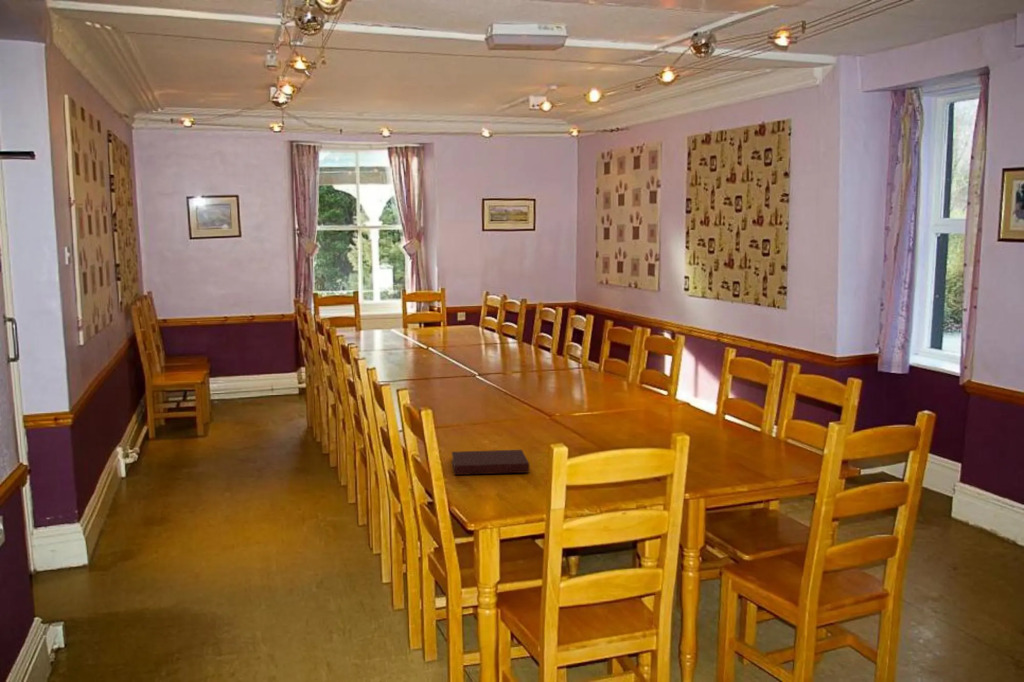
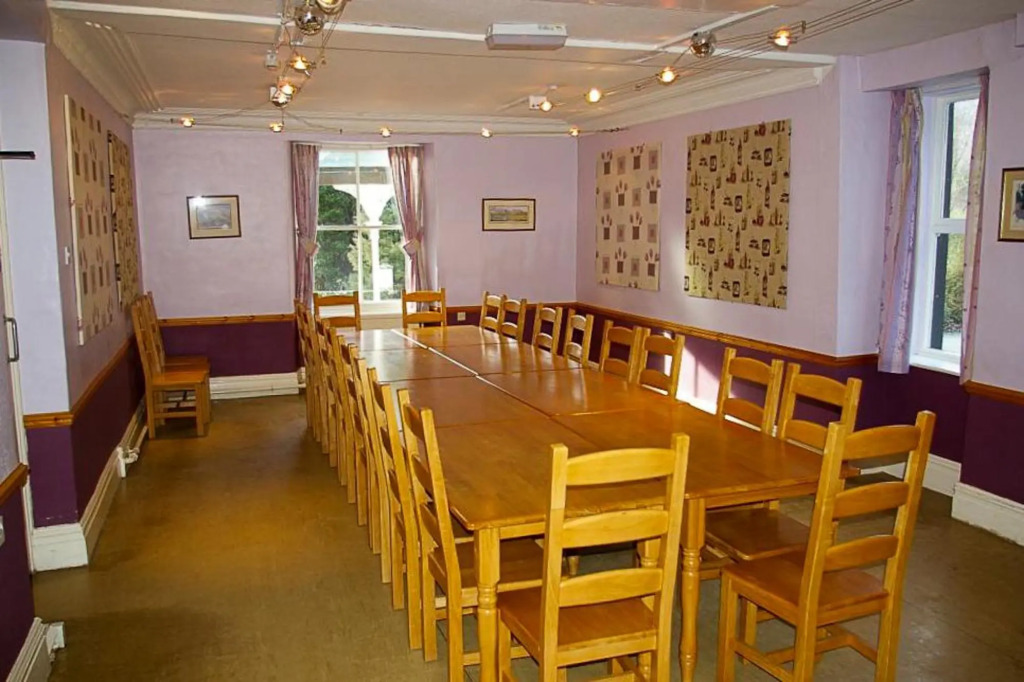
- notebook [451,449,530,476]
